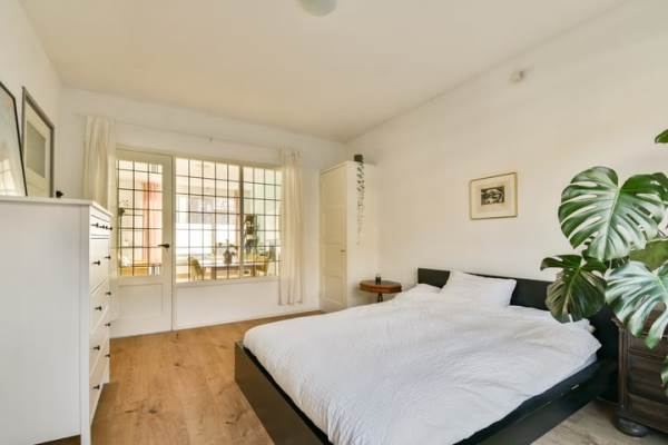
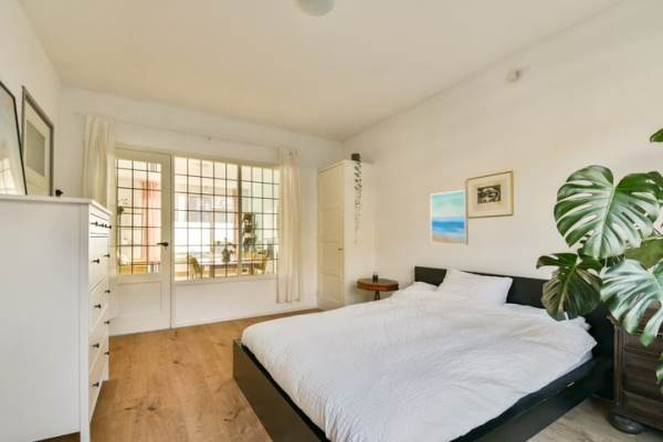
+ wall art [429,189,470,246]
